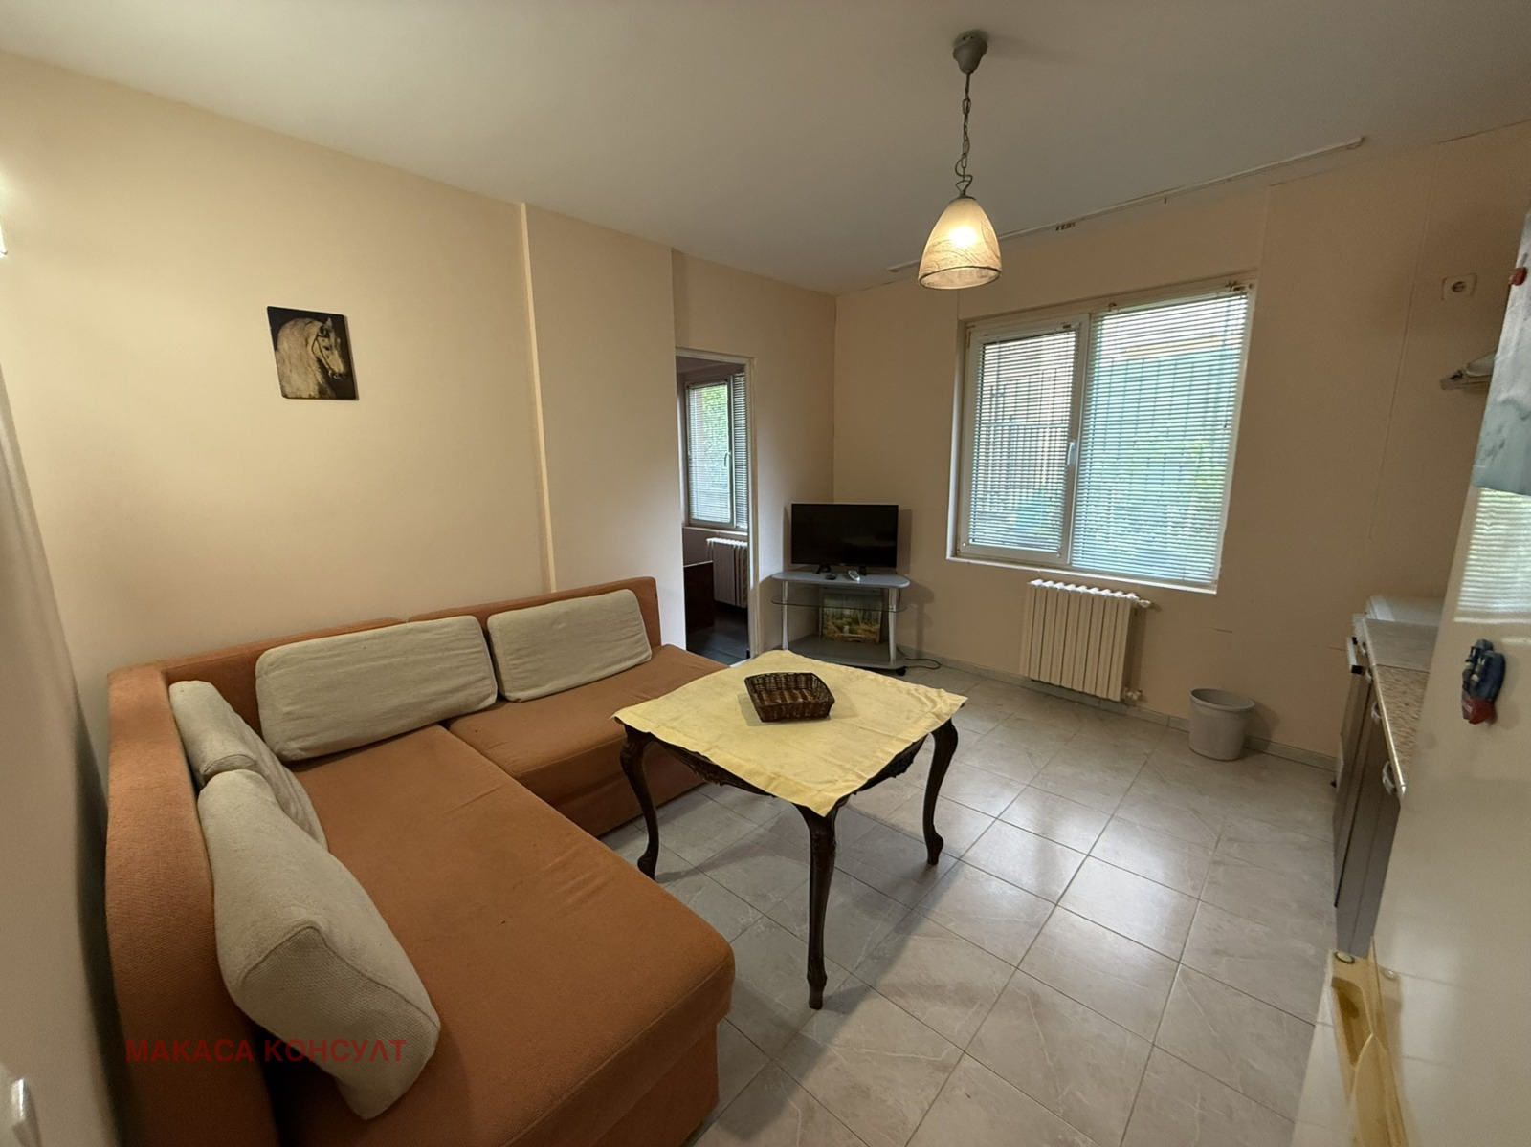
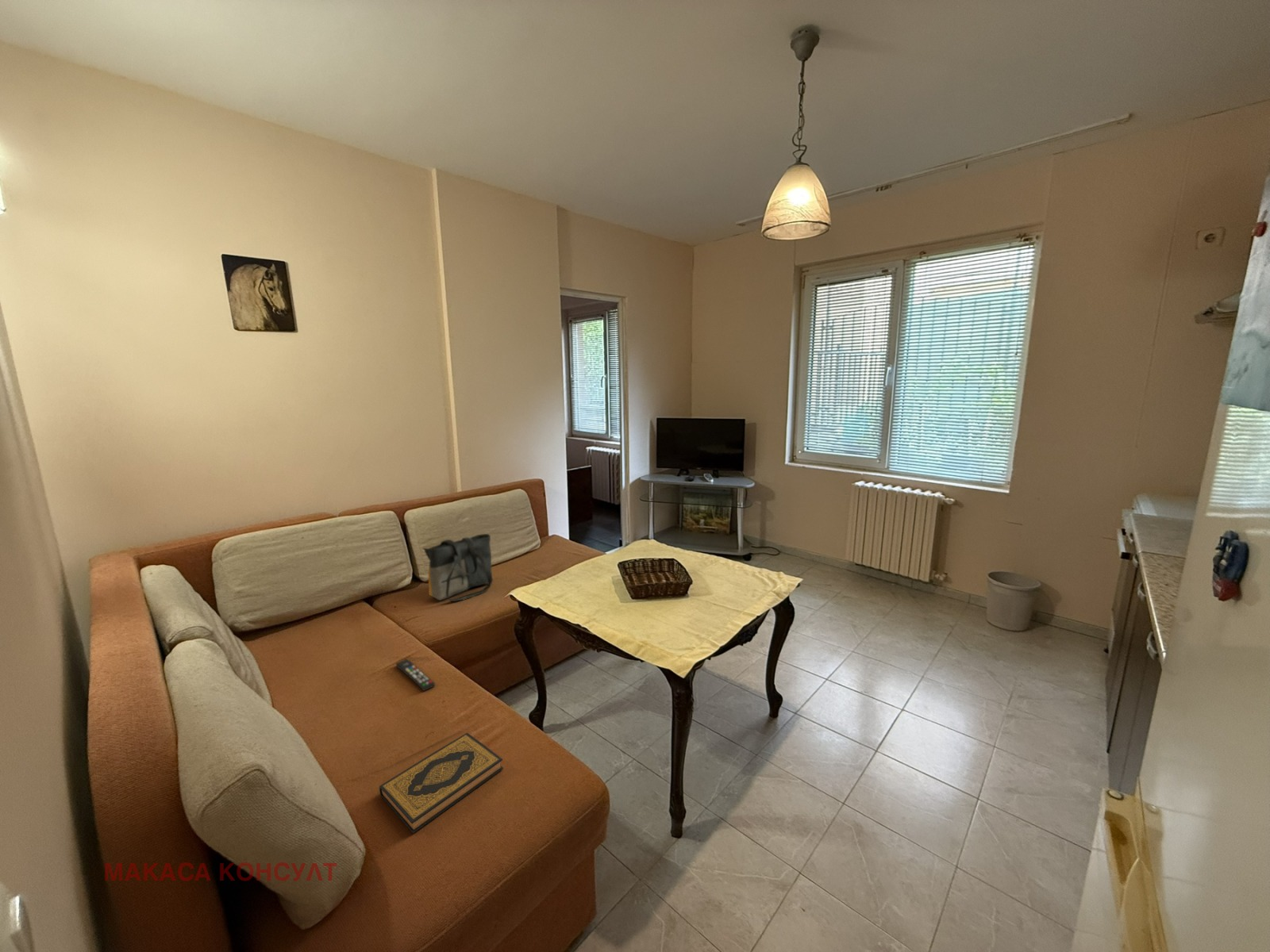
+ hardback book [379,732,504,835]
+ remote control [395,658,436,692]
+ tote bag [422,533,494,602]
